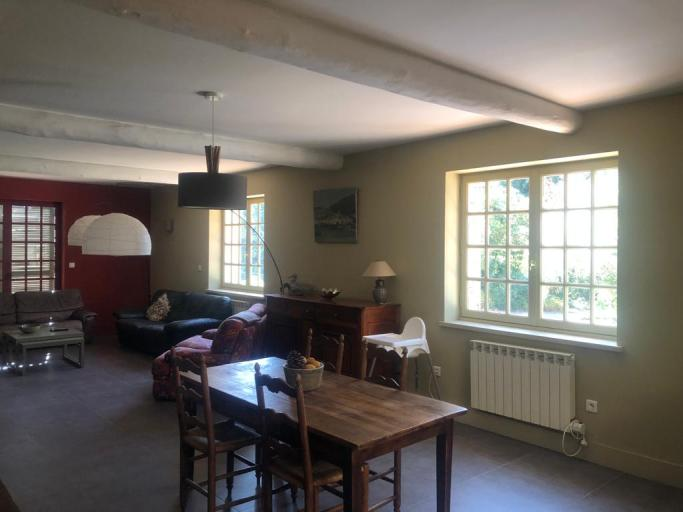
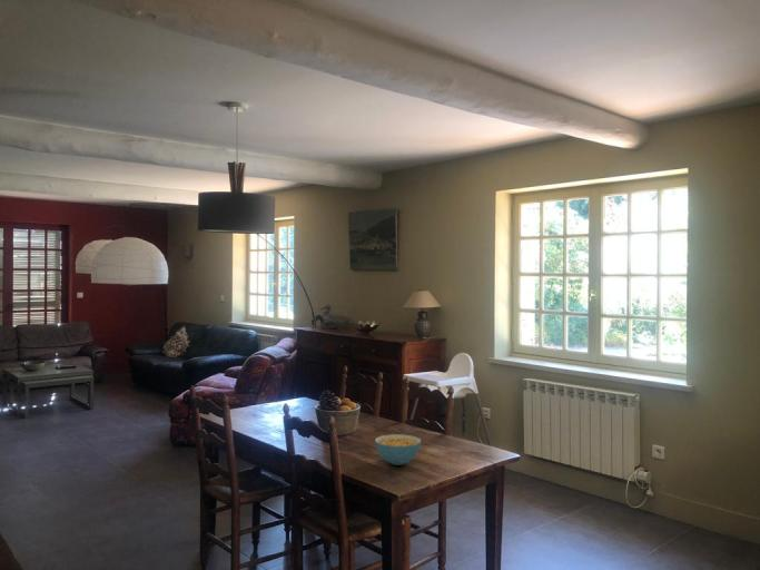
+ cereal bowl [374,433,422,466]
